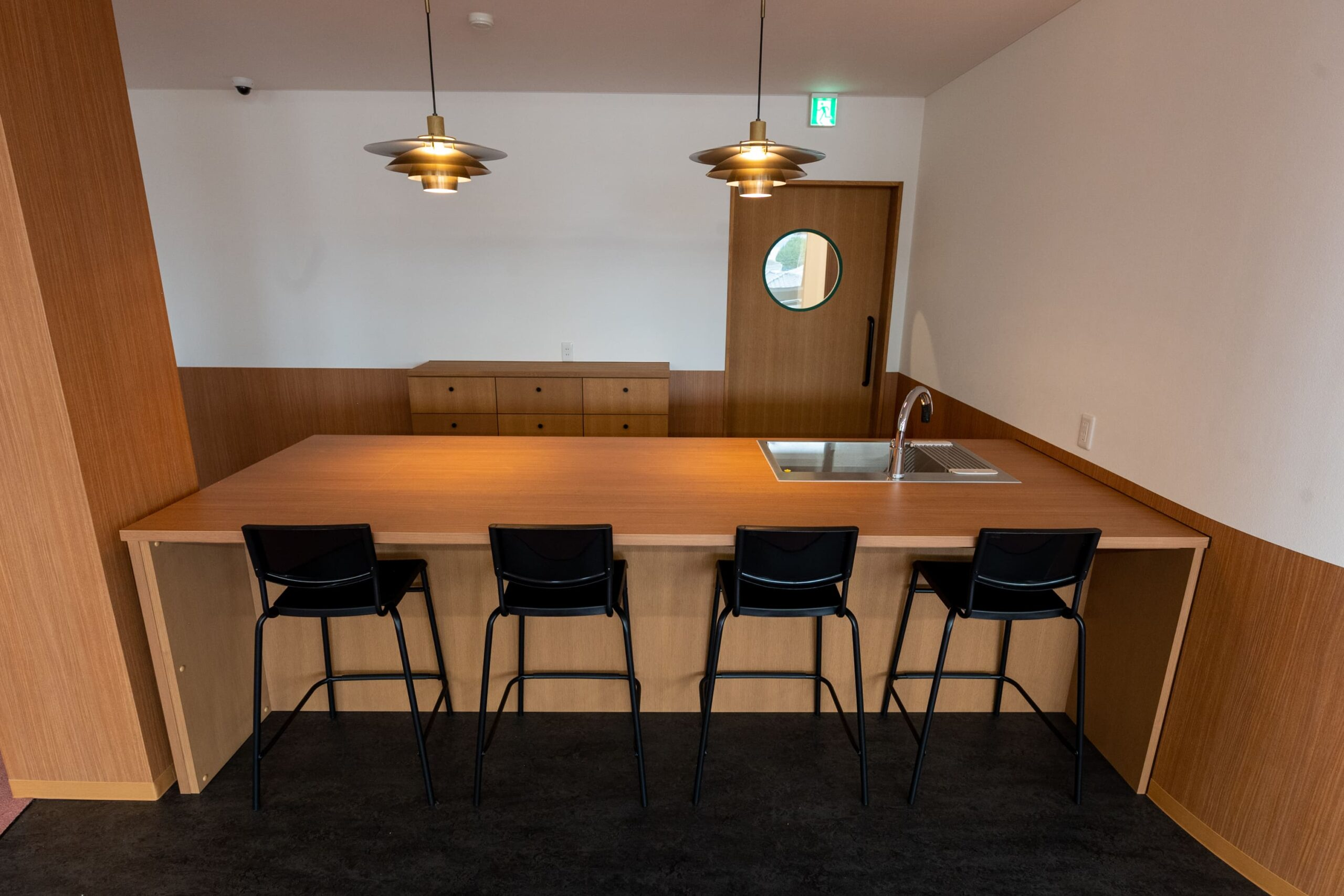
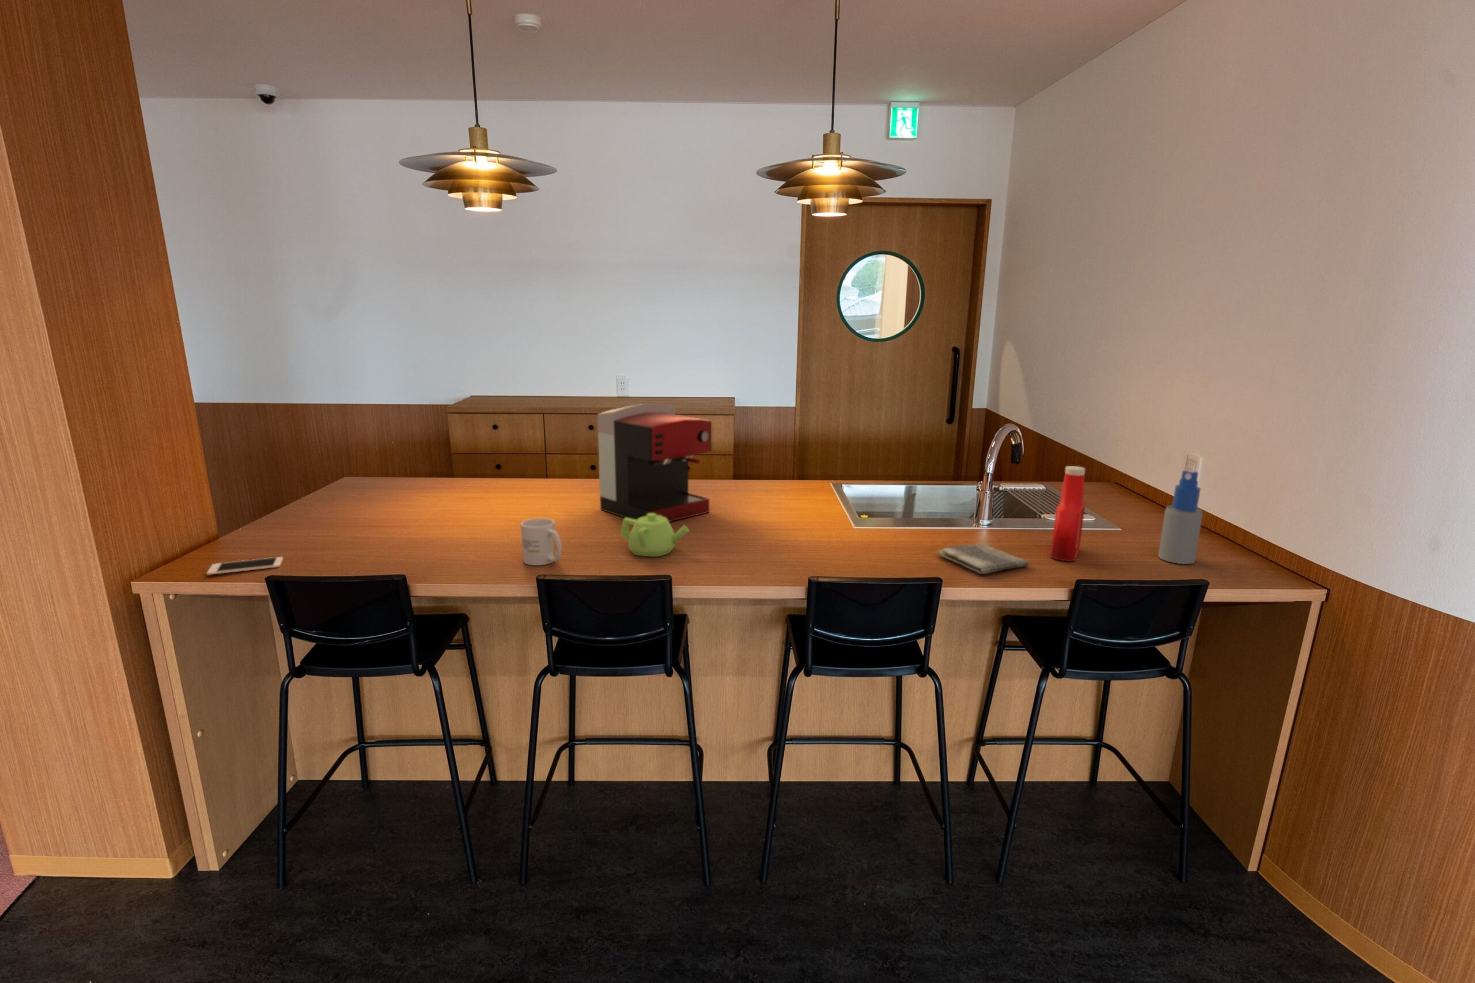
+ soap bottle [1050,465,1086,562]
+ dish towel [937,542,1029,575]
+ coffee maker [597,403,712,522]
+ teapot [619,513,689,557]
+ mug [520,518,562,566]
+ cell phone [206,556,283,575]
+ spray bottle [1158,470,1203,565]
